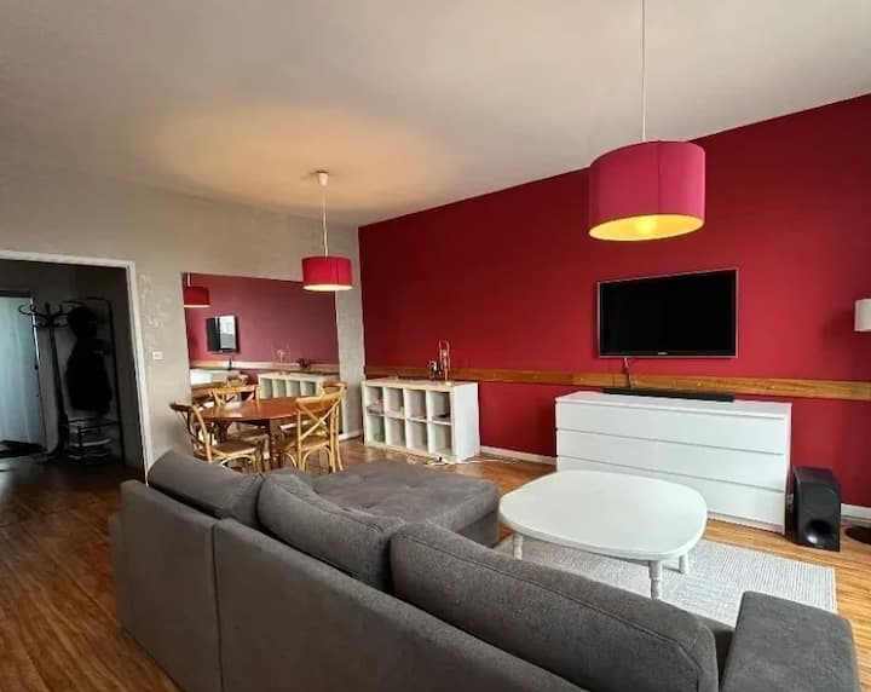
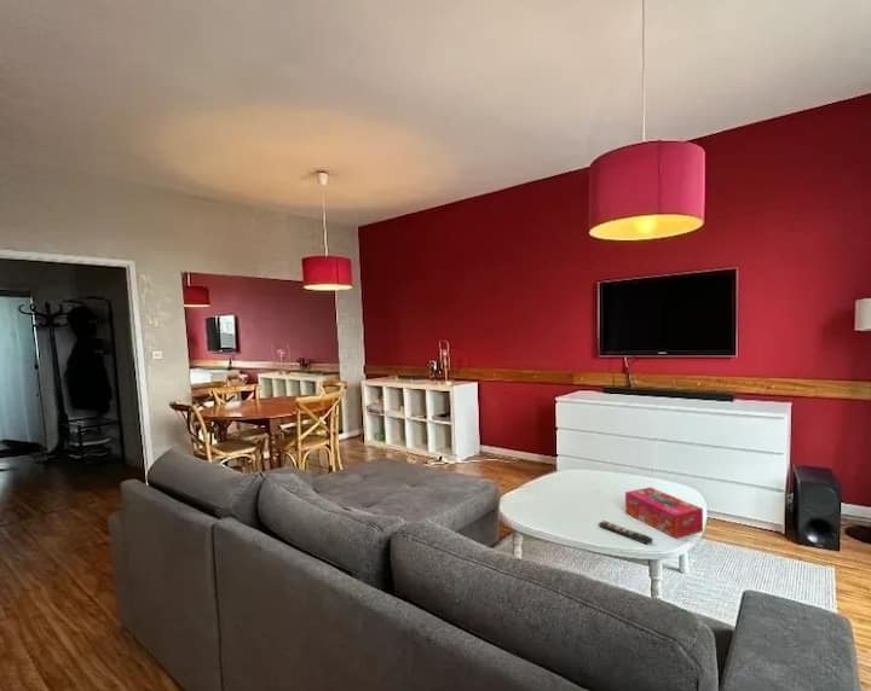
+ tissue box [624,486,704,540]
+ remote control [598,519,654,546]
